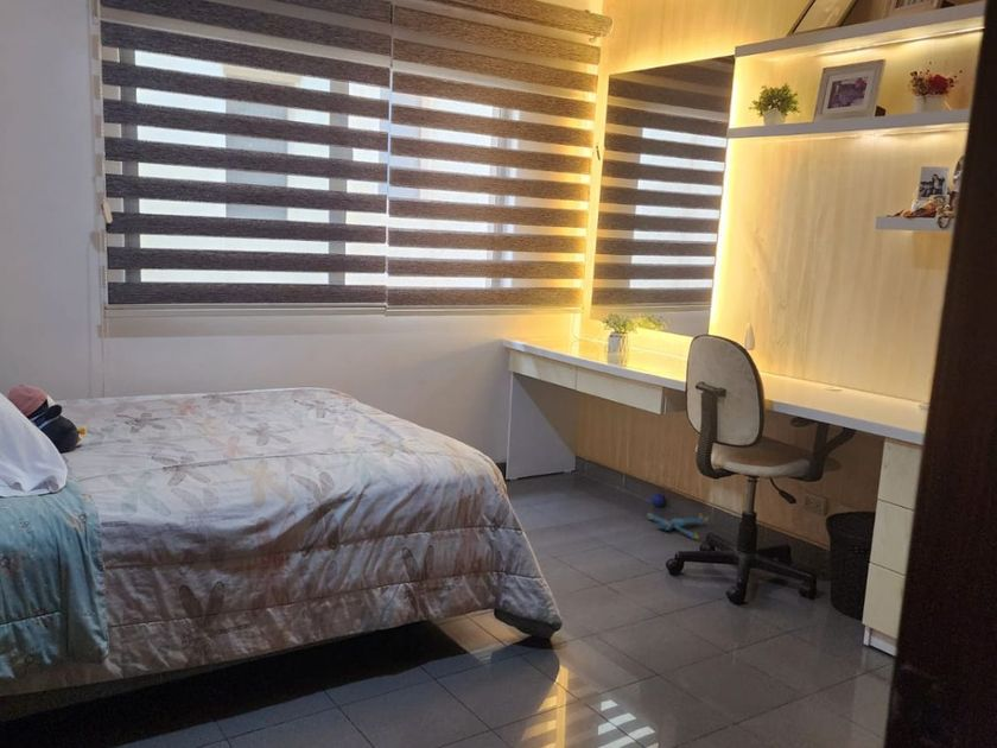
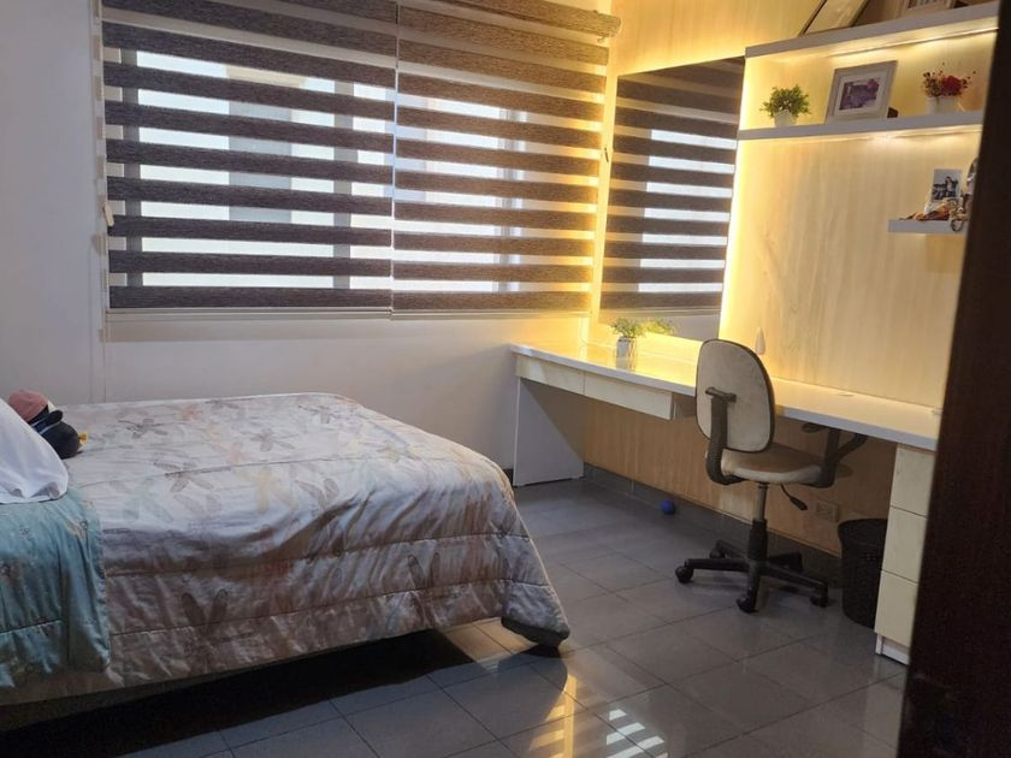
- plush toy [646,512,710,541]
